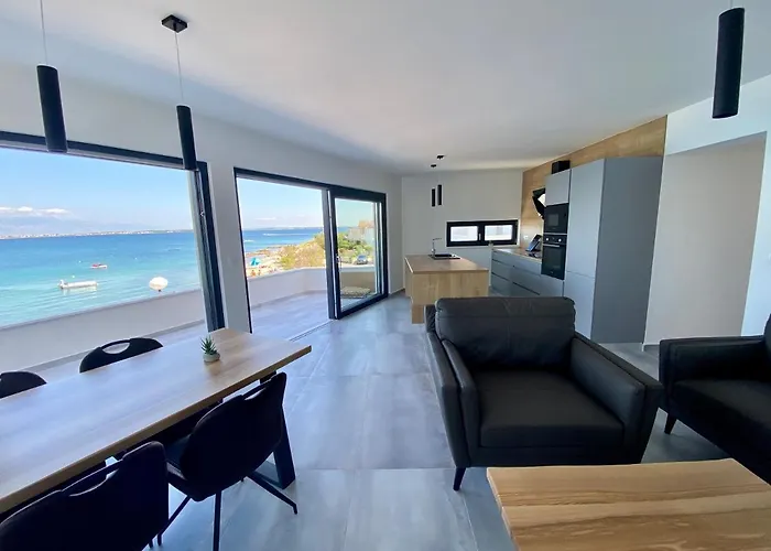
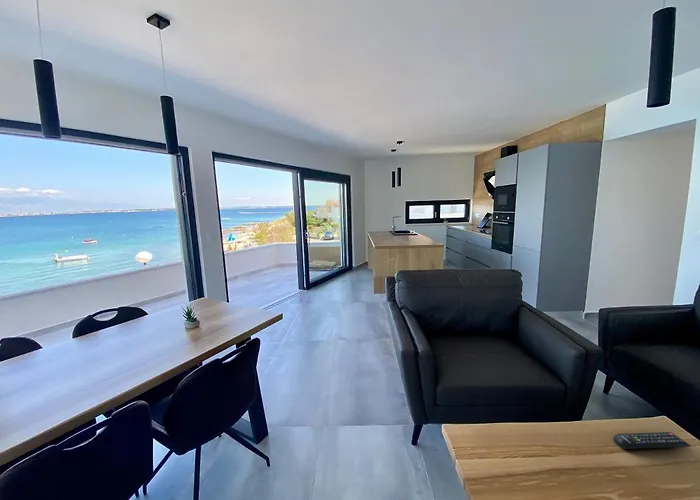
+ remote control [612,431,691,450]
